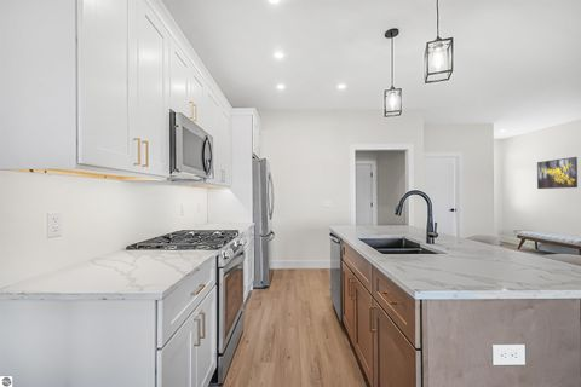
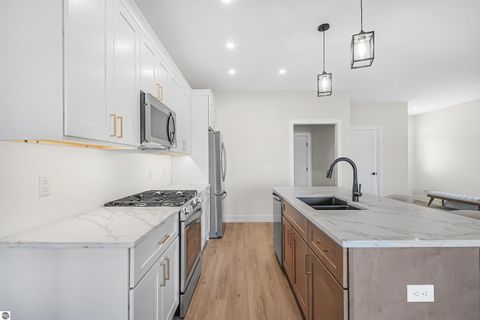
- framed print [536,156,579,190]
